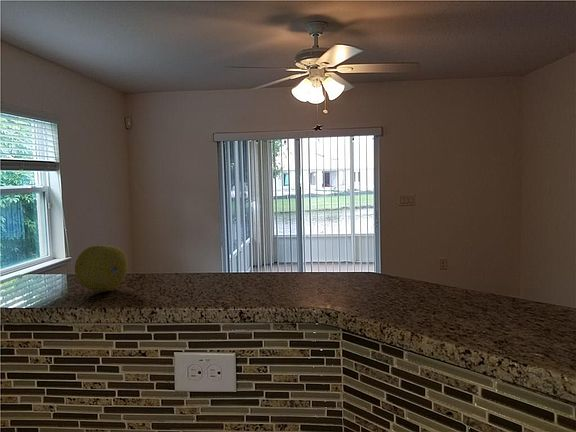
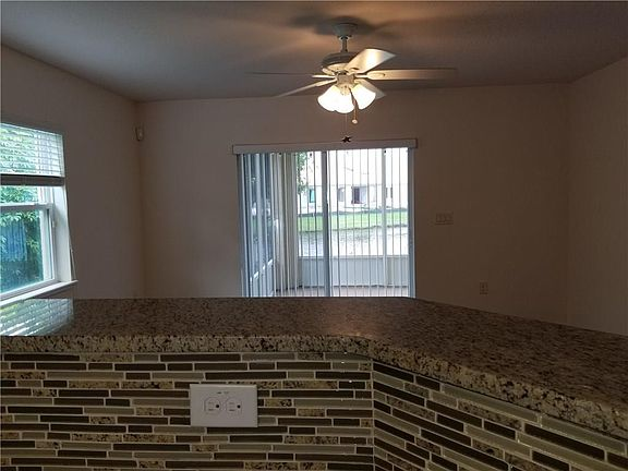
- fruit [74,244,129,293]
